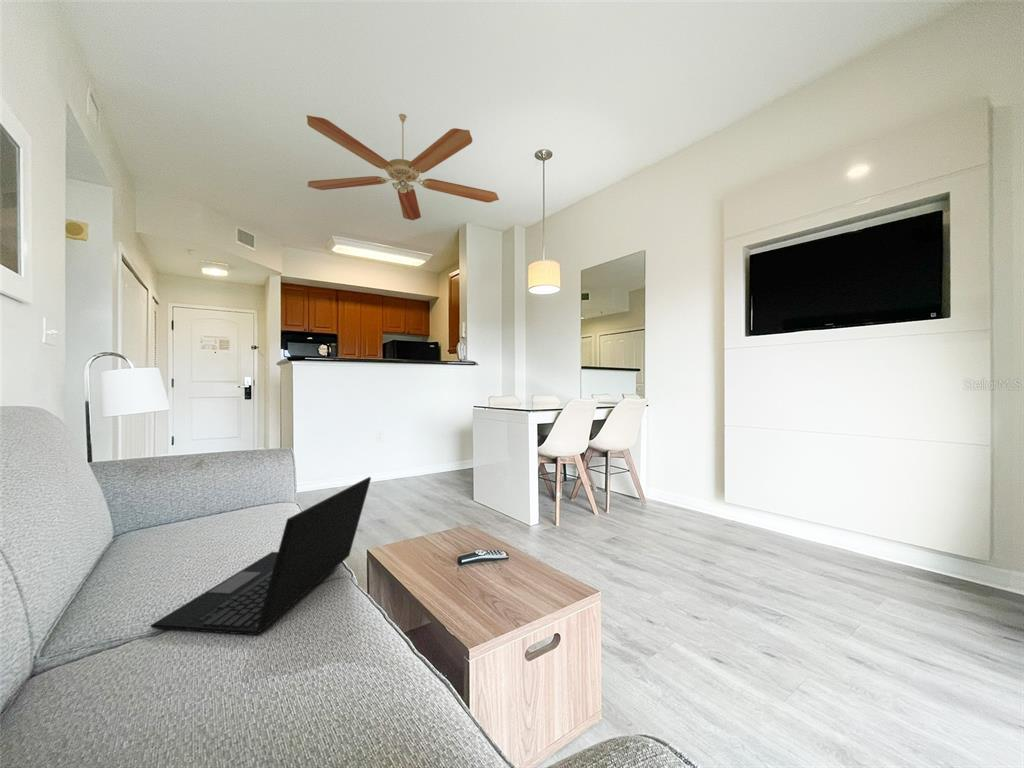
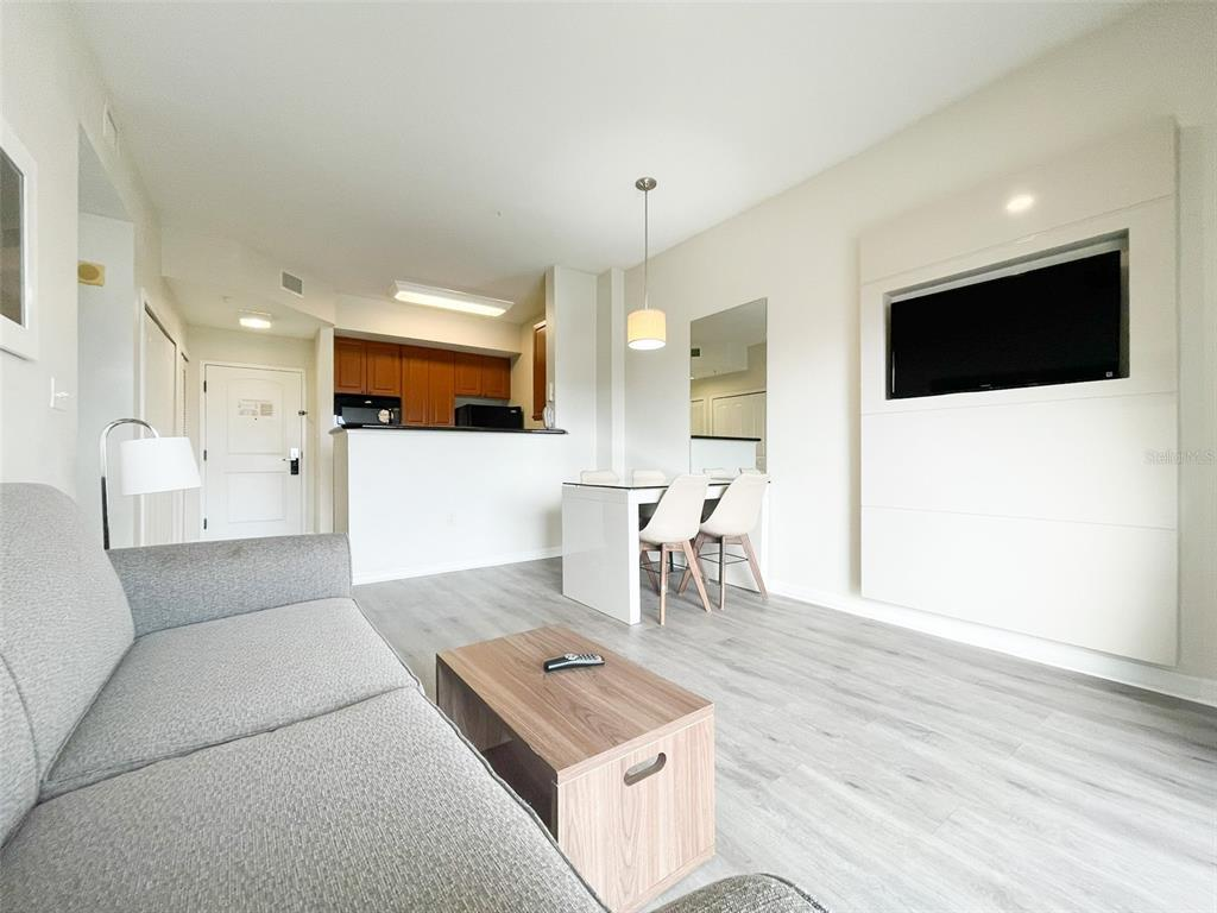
- ceiling fan [306,113,500,221]
- laptop [150,476,372,636]
